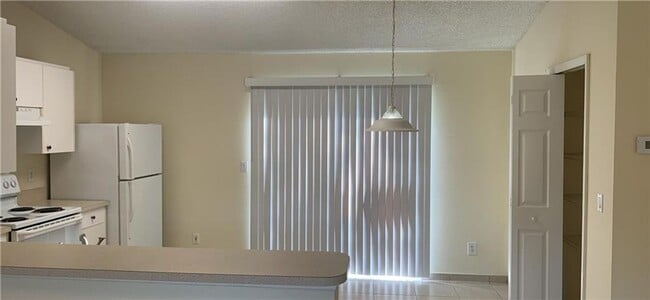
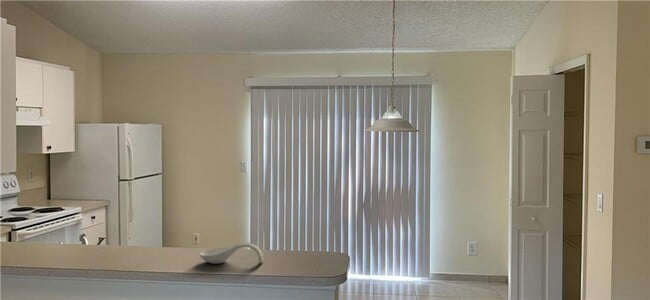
+ spoon rest [199,241,265,264]
